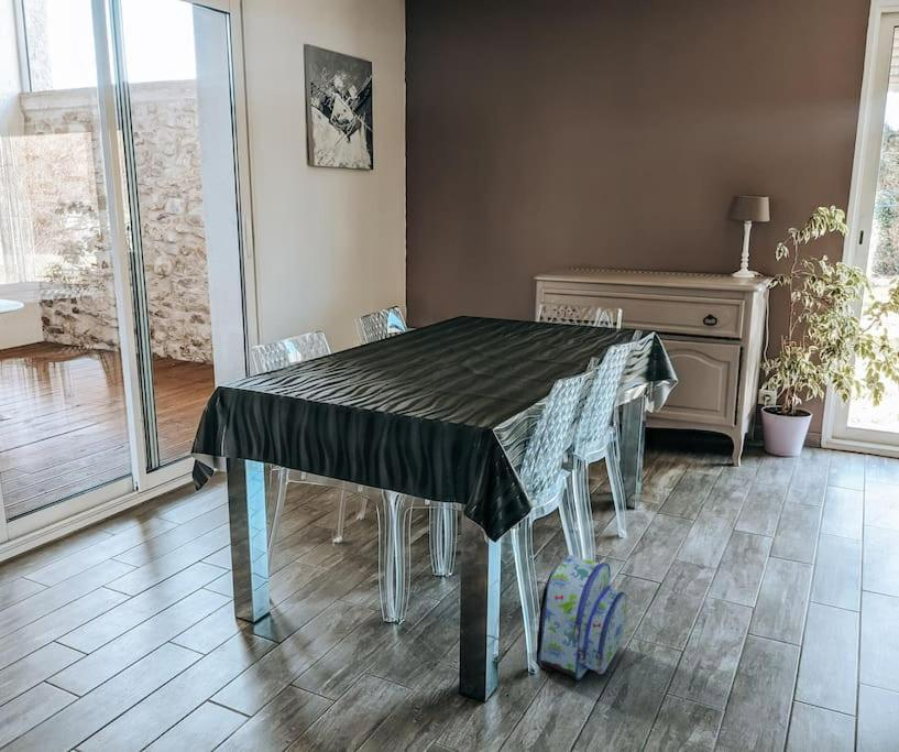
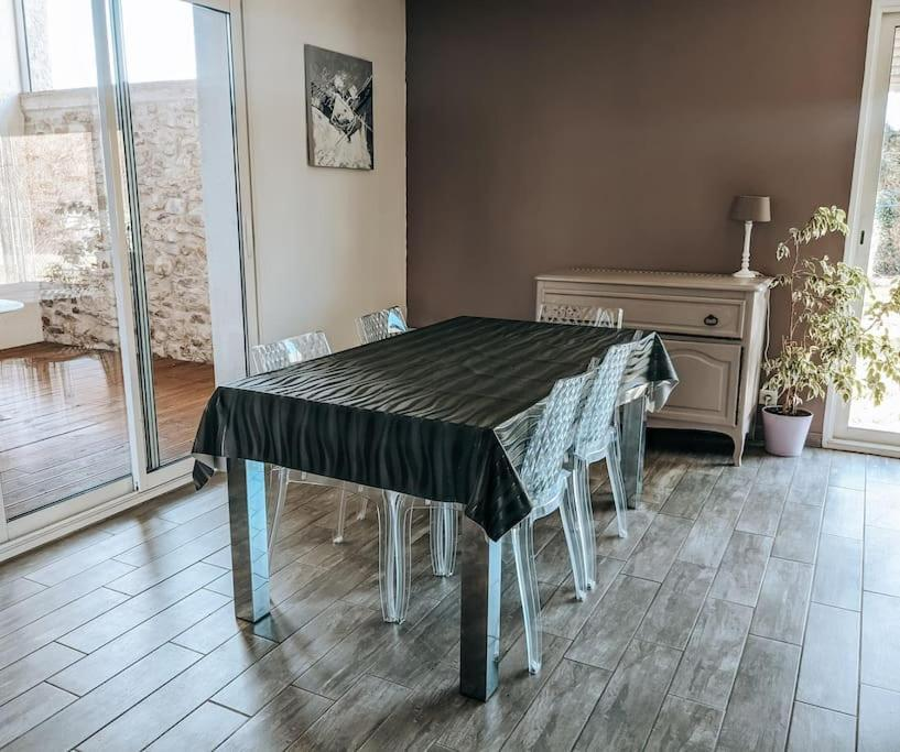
- backpack [535,554,628,680]
